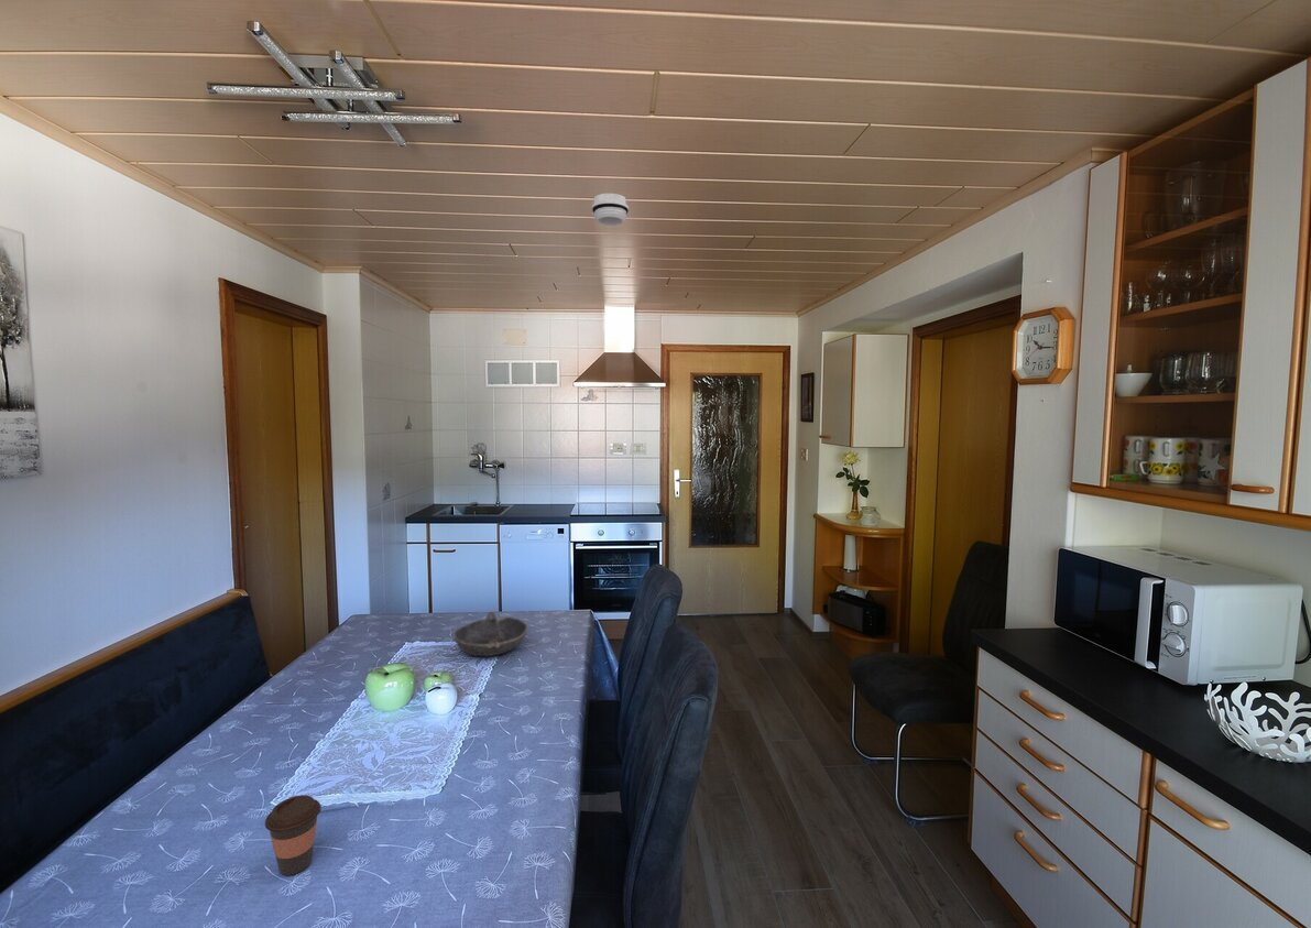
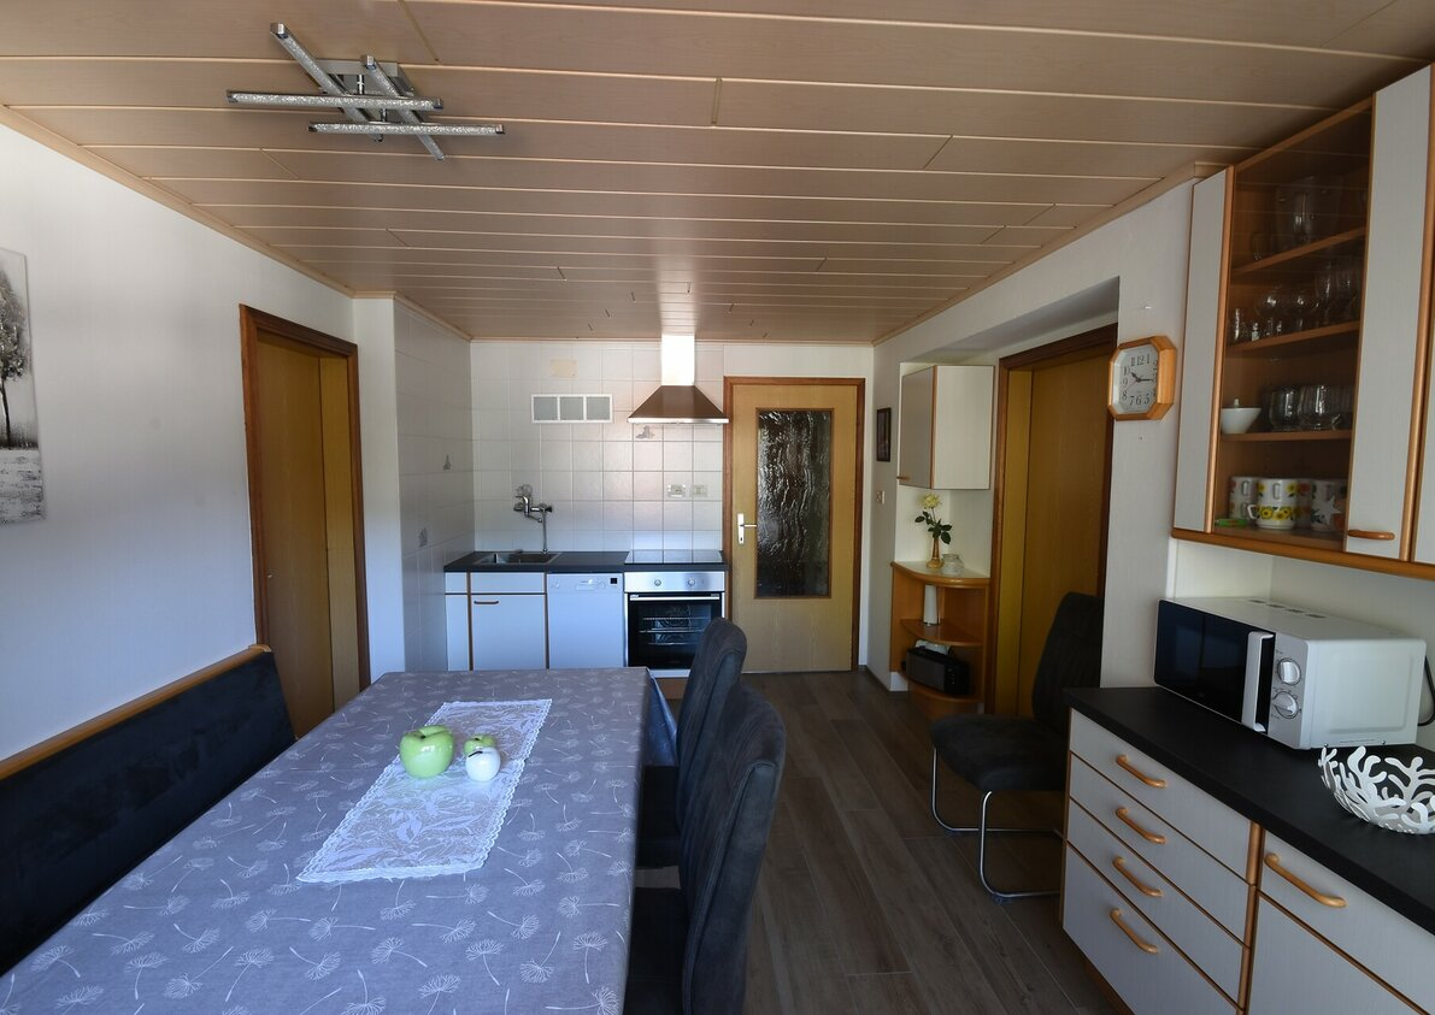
- bowl [452,611,529,657]
- coffee cup [264,794,323,876]
- smoke detector [591,193,630,227]
